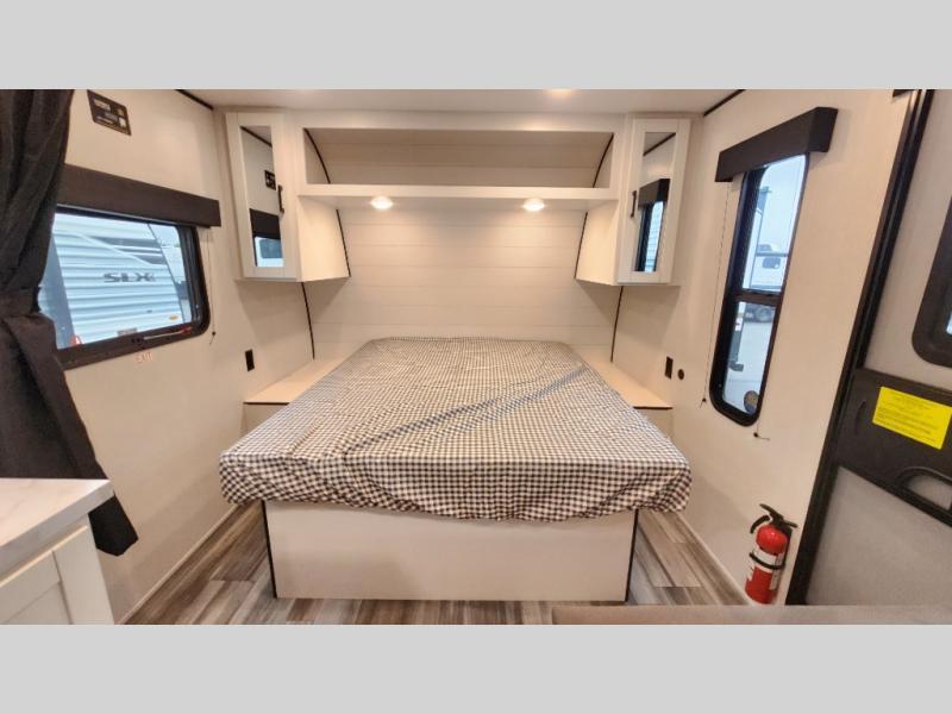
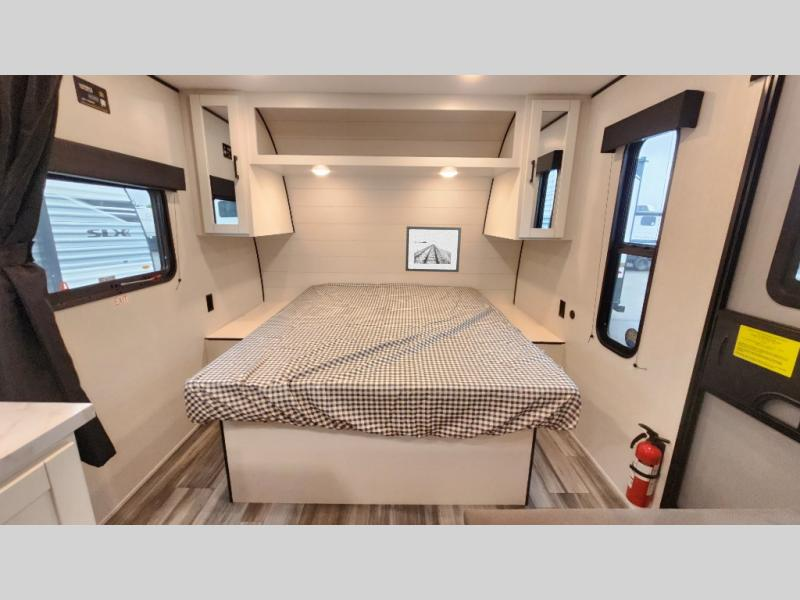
+ wall art [404,225,462,273]
